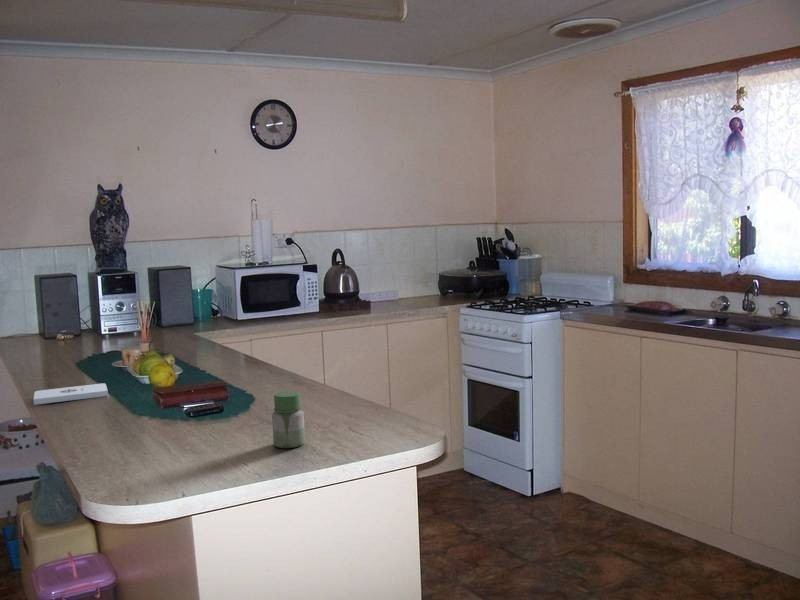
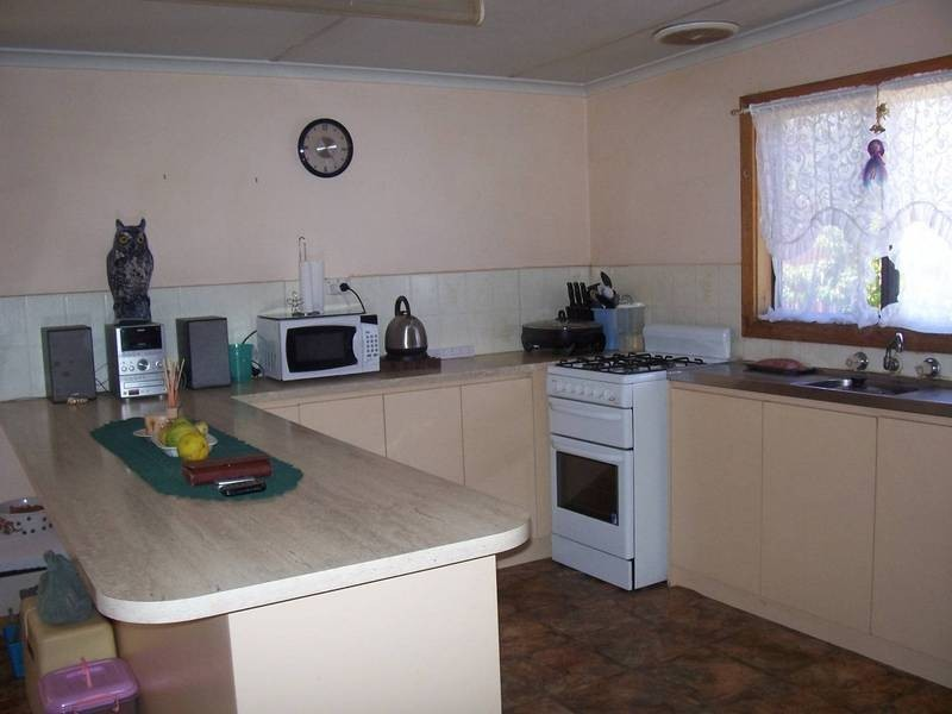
- jar [271,390,306,449]
- notepad [33,382,109,406]
